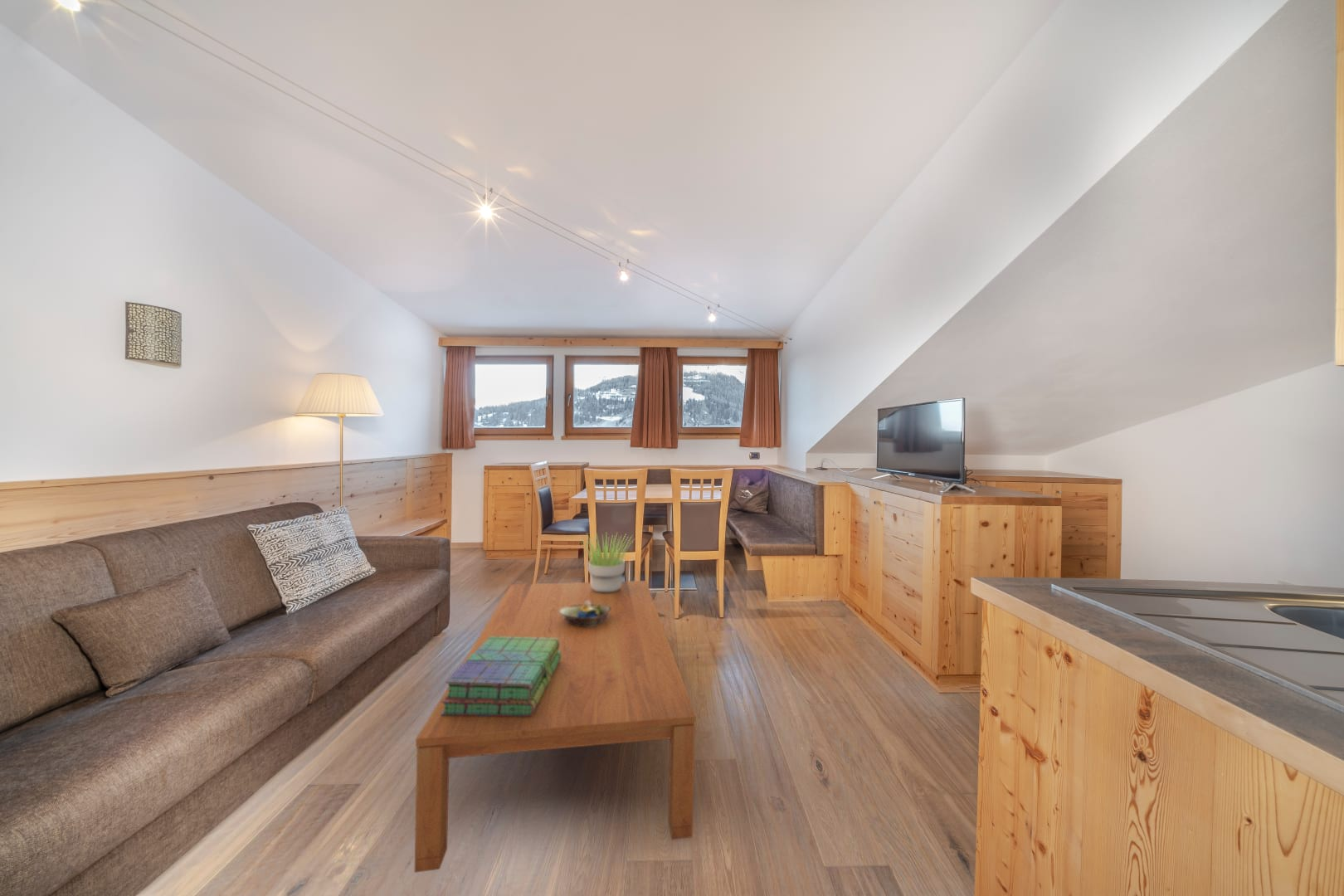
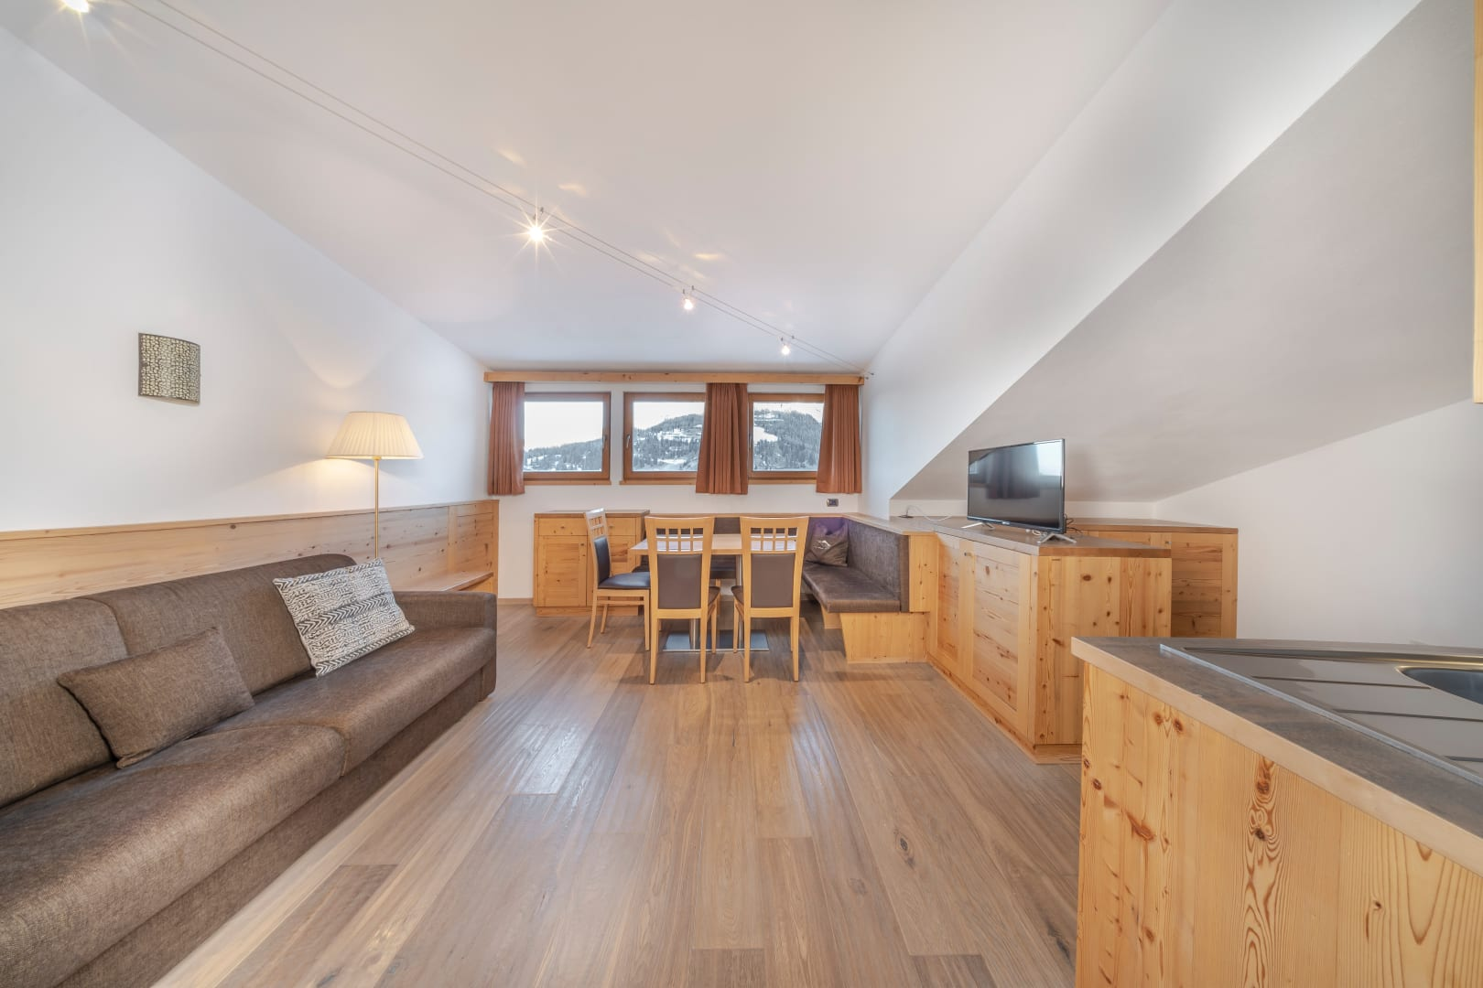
- decorative bowl [559,601,611,627]
- potted plant [578,533,635,592]
- coffee table [414,580,697,874]
- stack of books [441,636,562,717]
